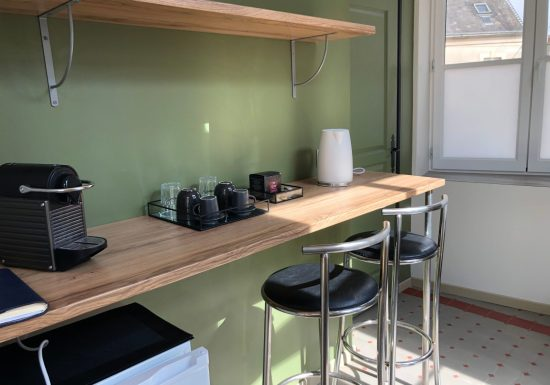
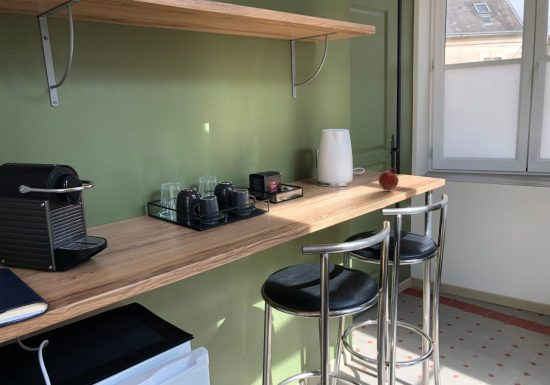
+ fruit [377,167,400,191]
